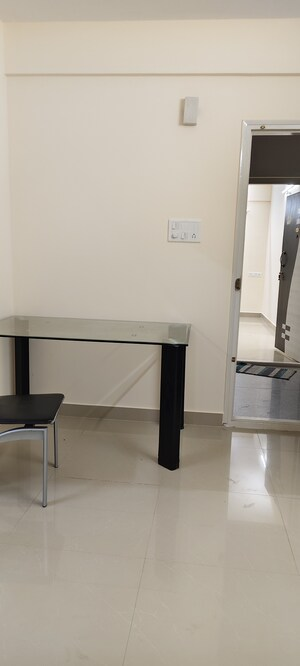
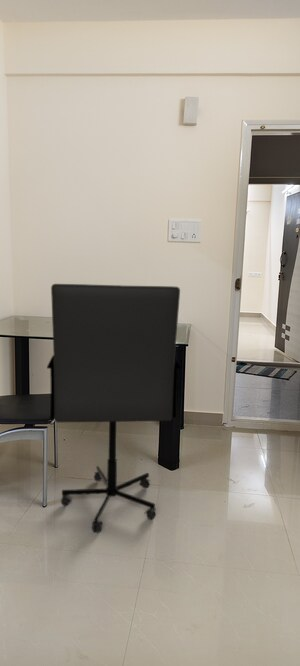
+ office chair [46,283,182,534]
